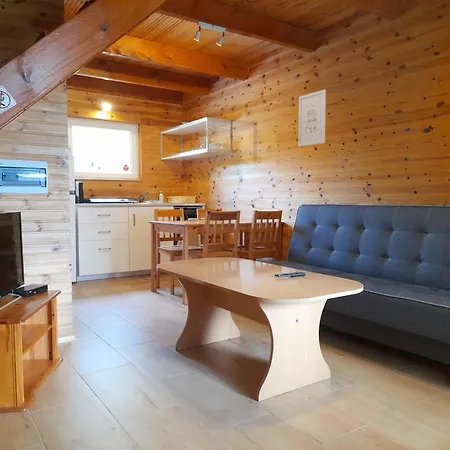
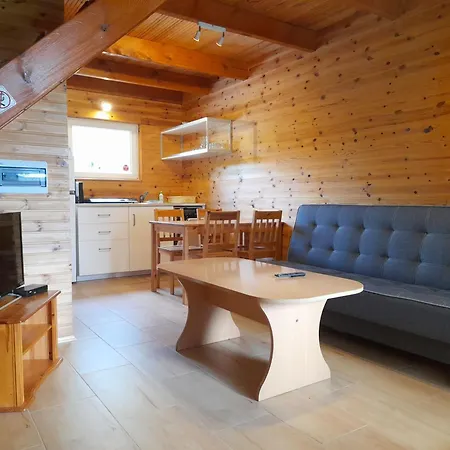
- wall art [297,89,327,148]
